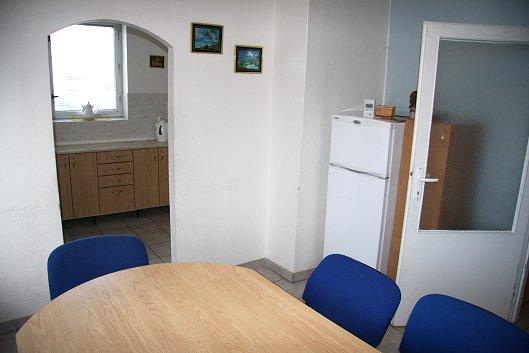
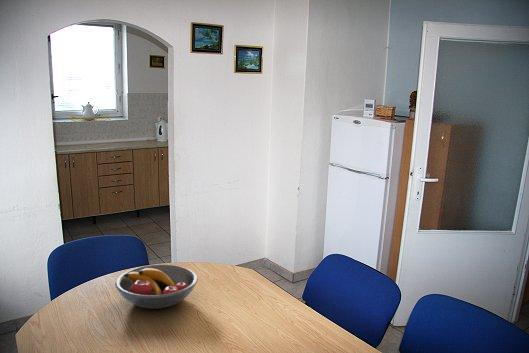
+ fruit bowl [114,264,199,310]
